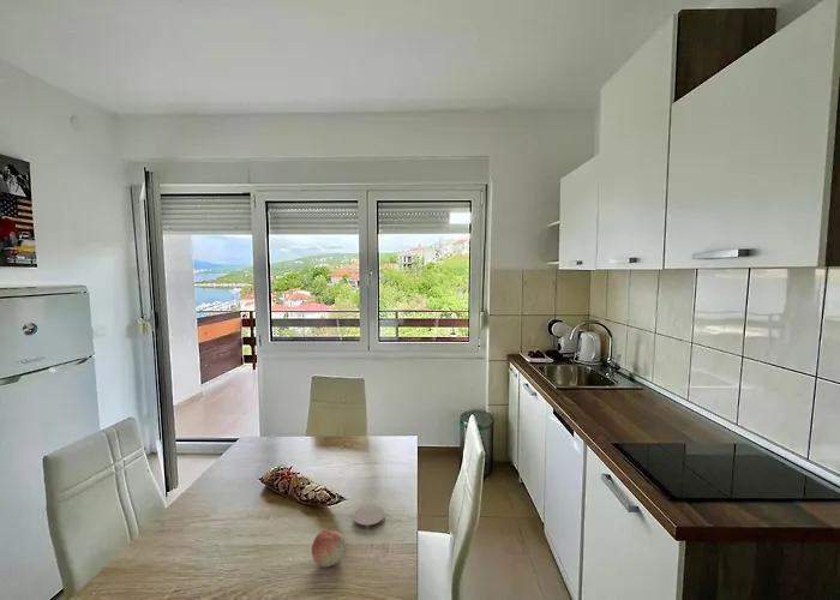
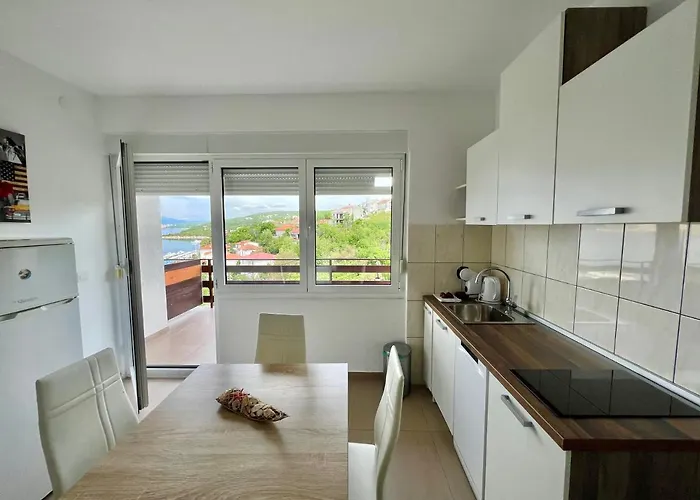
- fruit [311,528,348,569]
- coaster [352,504,385,530]
